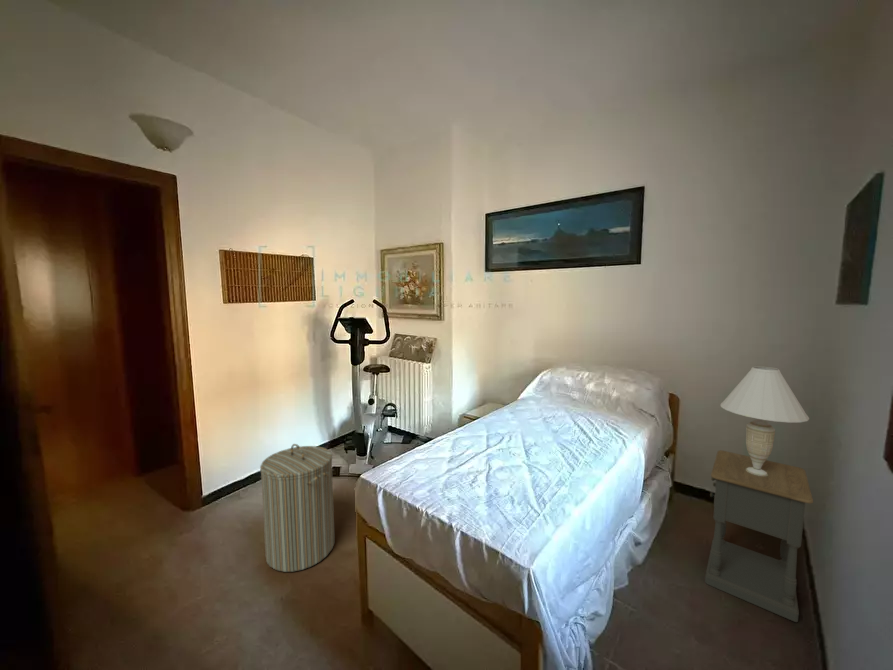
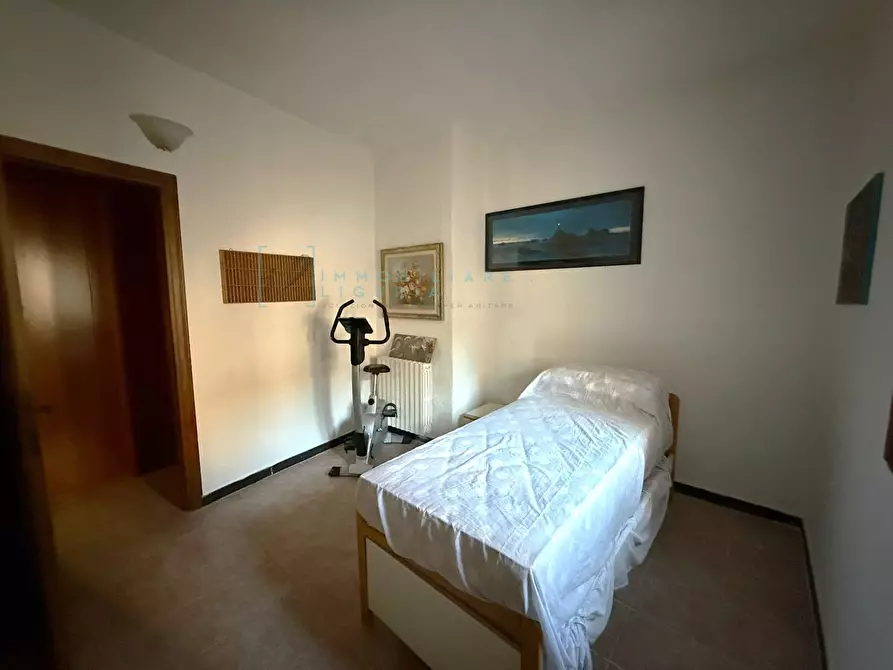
- laundry hamper [259,443,335,573]
- table lamp [719,366,810,476]
- nightstand [704,449,814,623]
